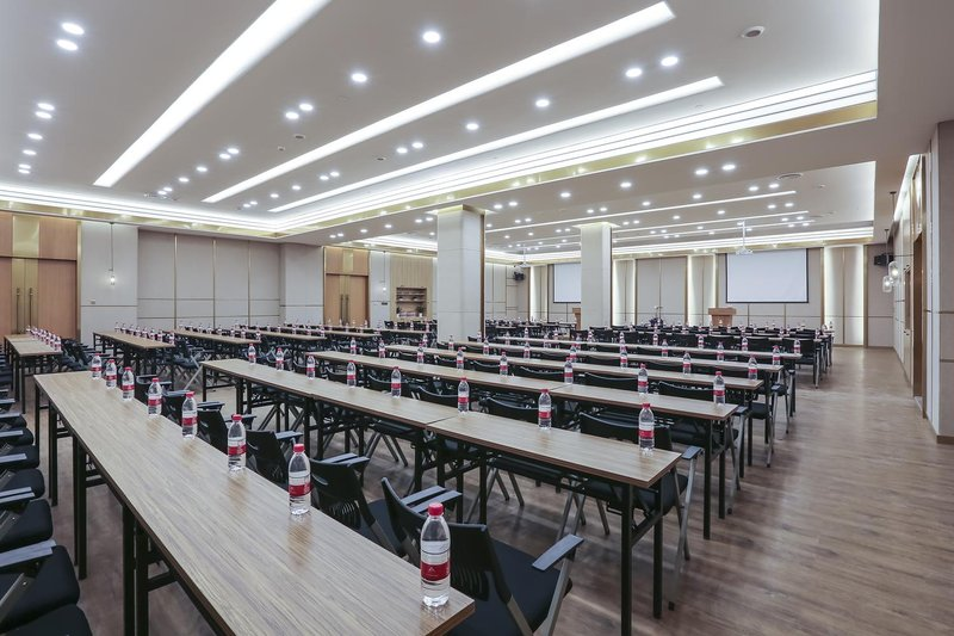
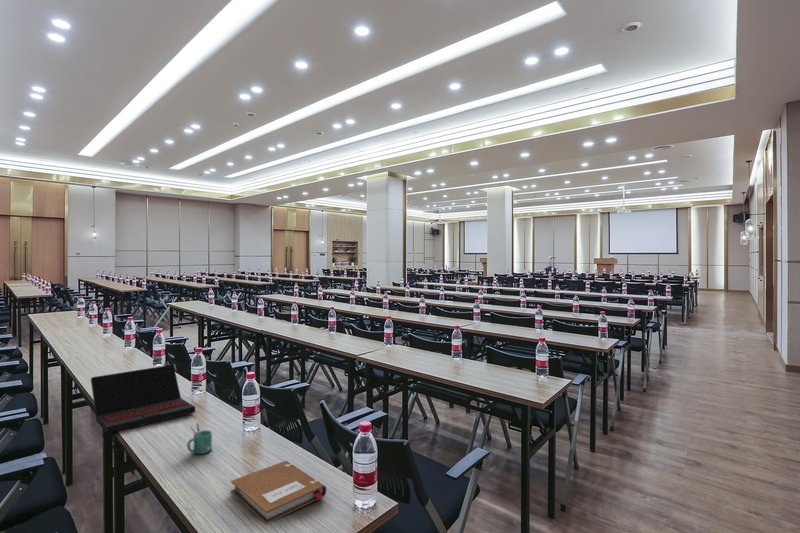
+ laptop [90,364,196,435]
+ mug [186,422,213,455]
+ notebook [230,460,327,525]
